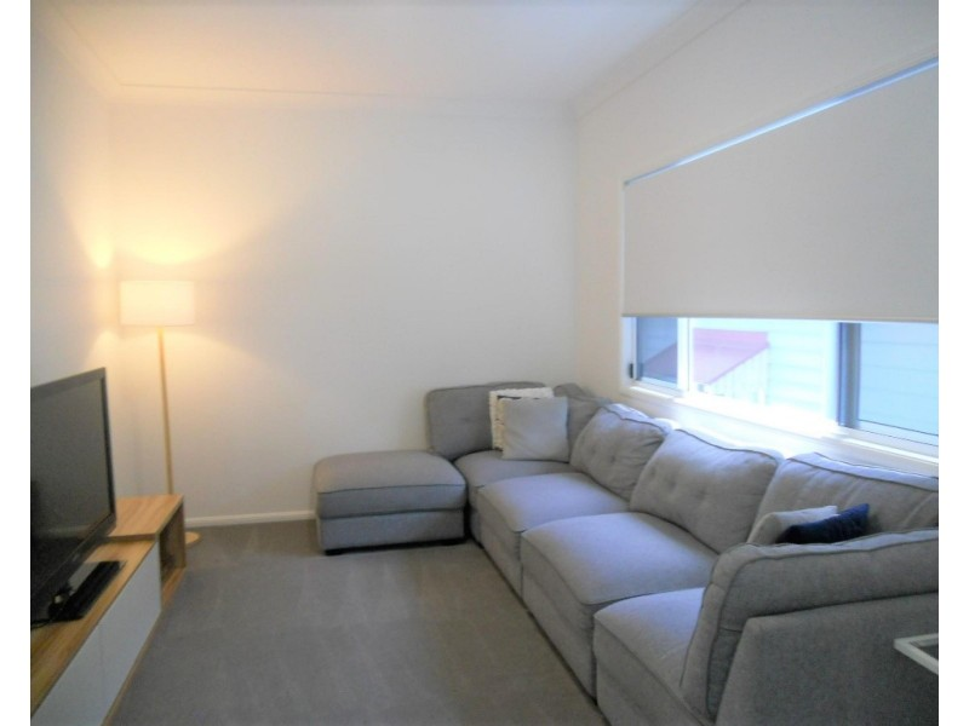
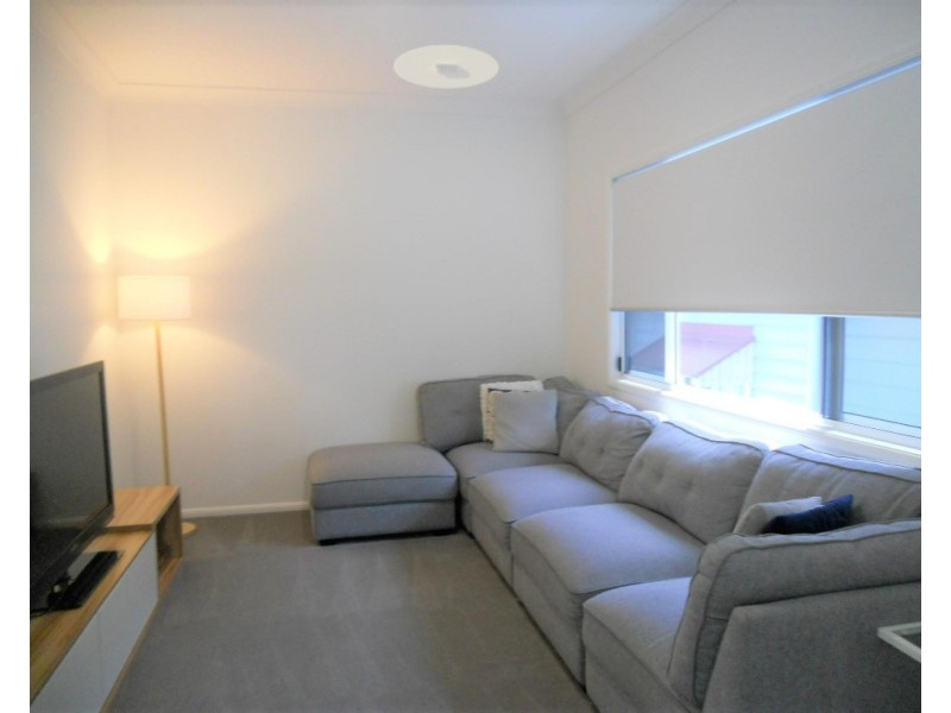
+ ceiling light [392,44,500,90]
